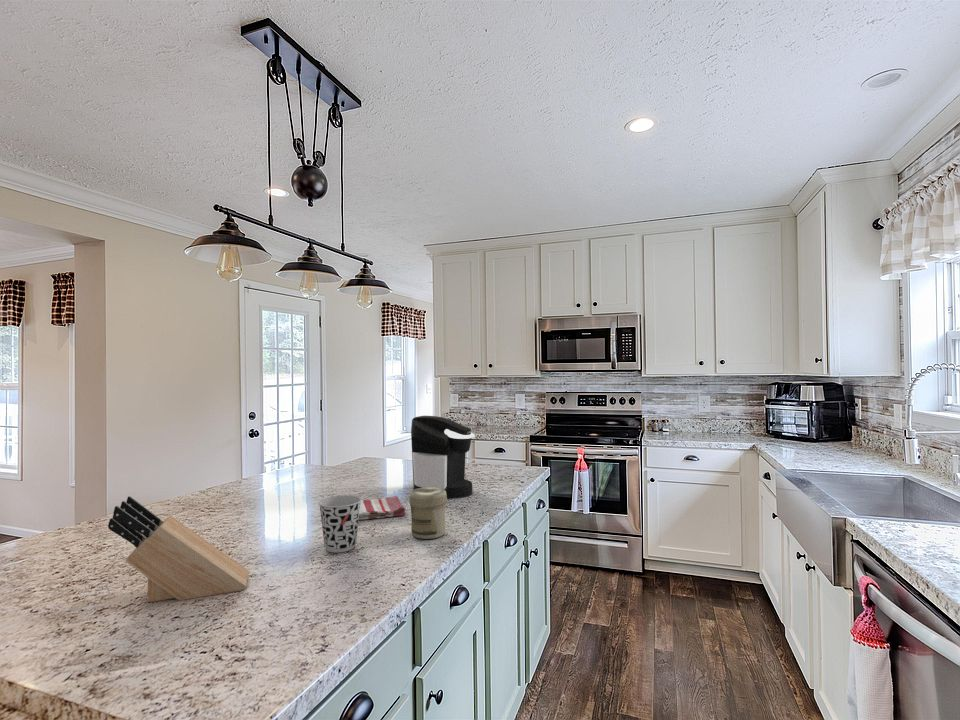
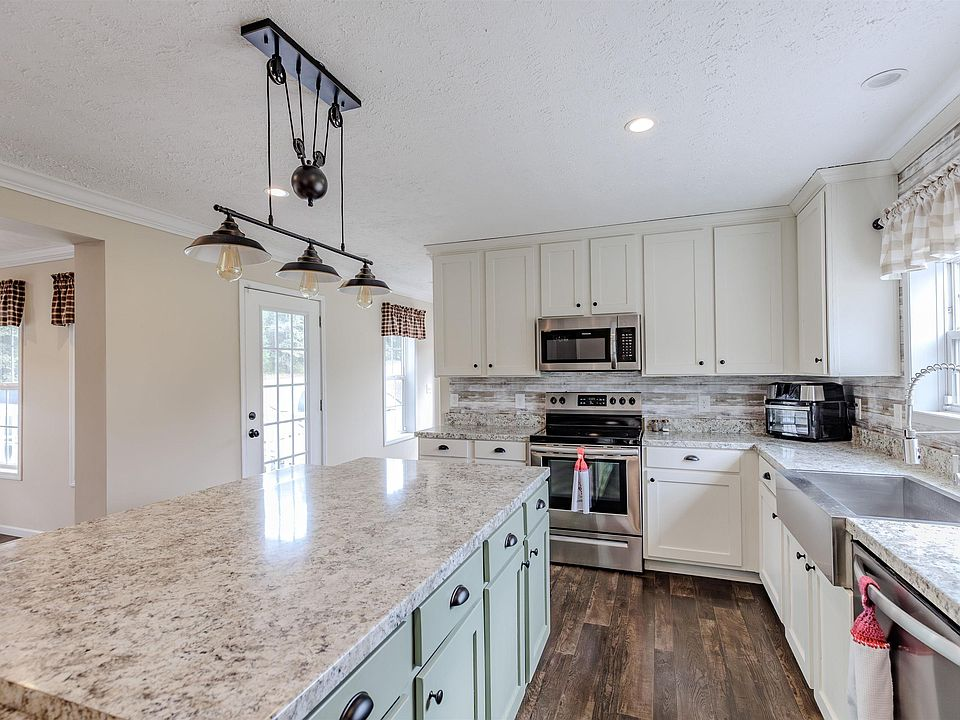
- coffee maker [410,415,476,499]
- cup [318,494,362,554]
- dish towel [358,495,406,521]
- knife block [107,495,250,603]
- jar [408,487,448,540]
